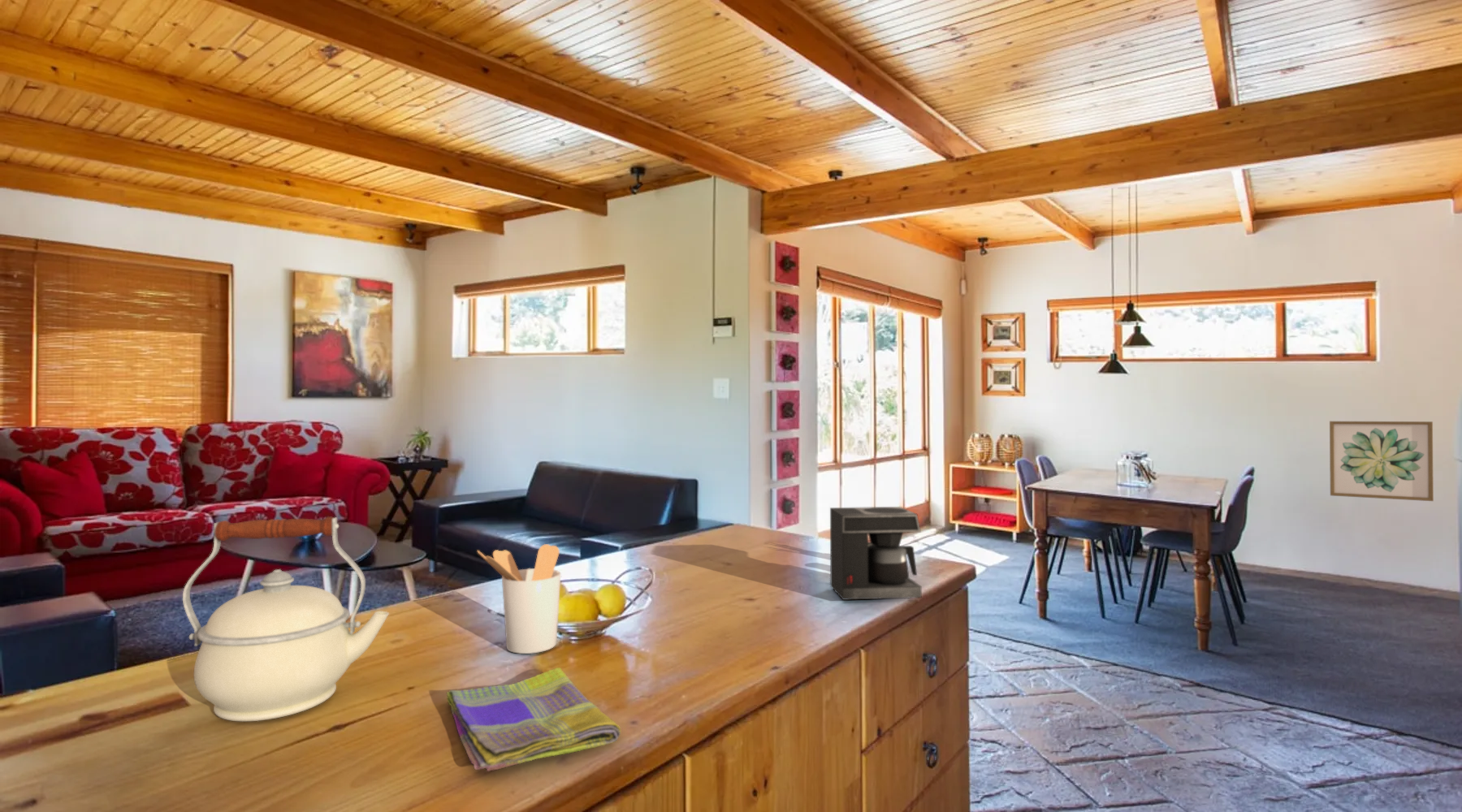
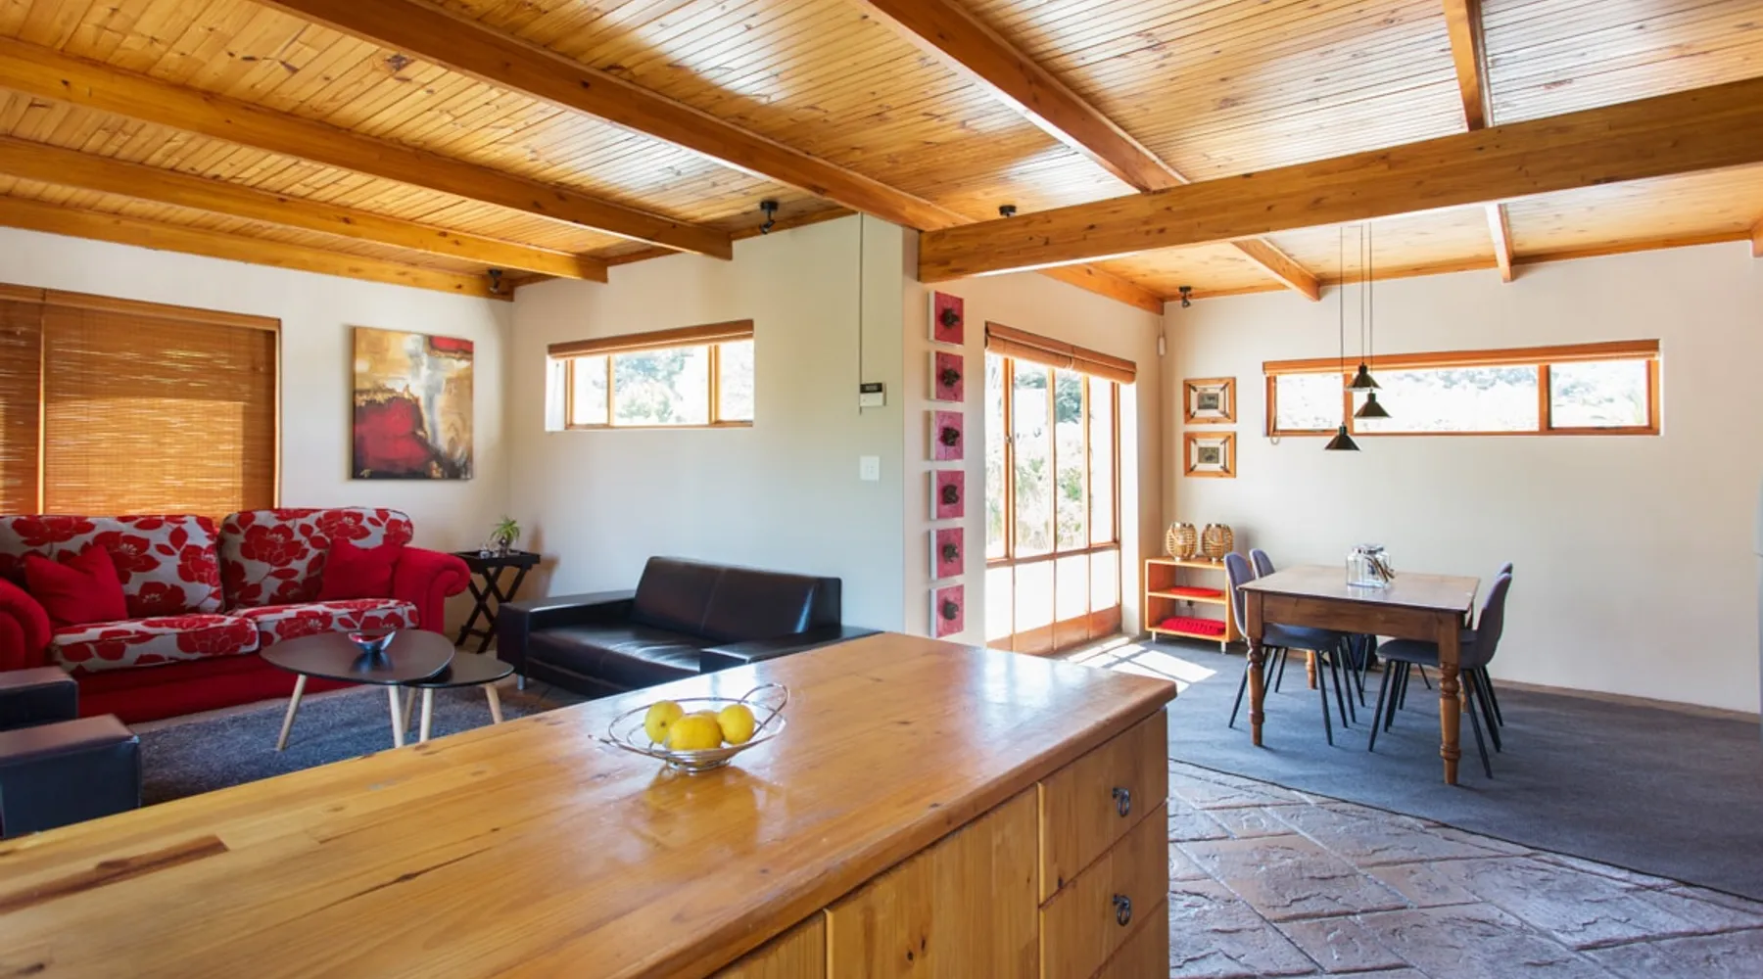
- utensil holder [476,543,561,654]
- coffee maker [829,506,922,601]
- dish towel [446,667,621,772]
- wall art [1329,421,1434,502]
- kettle [182,516,390,722]
